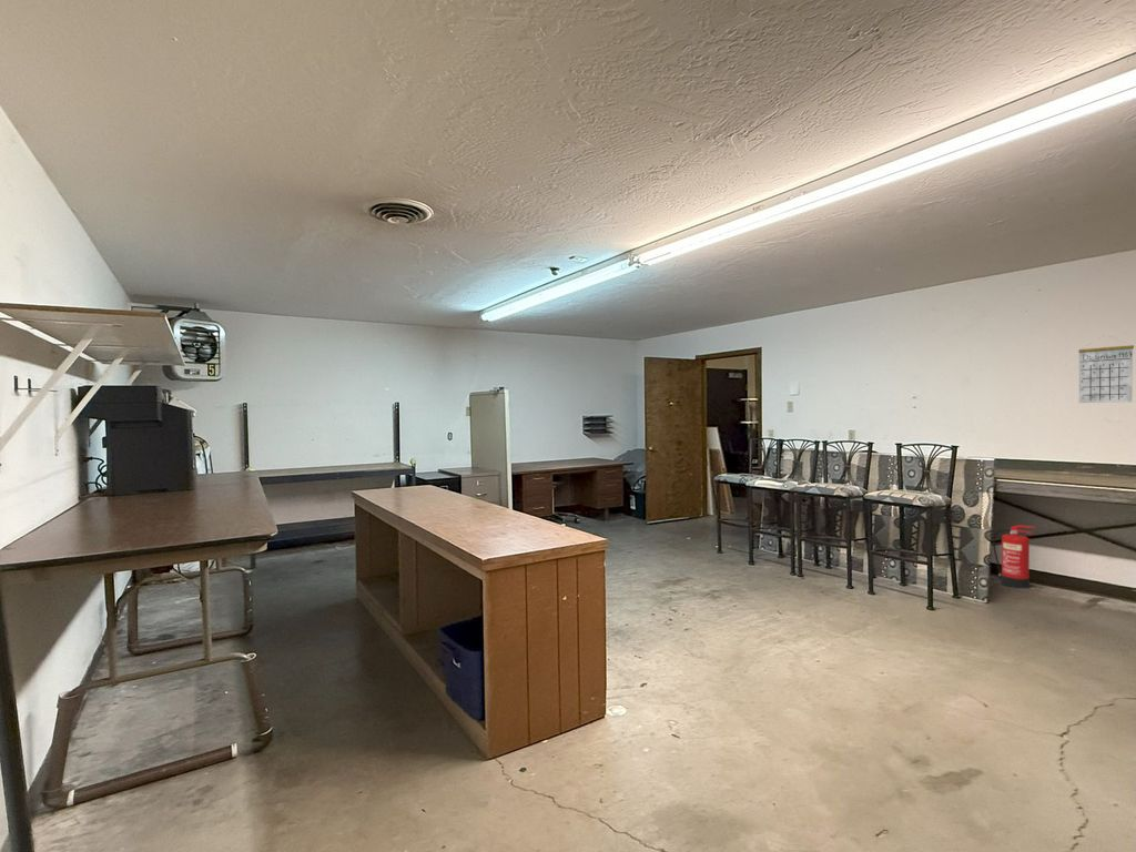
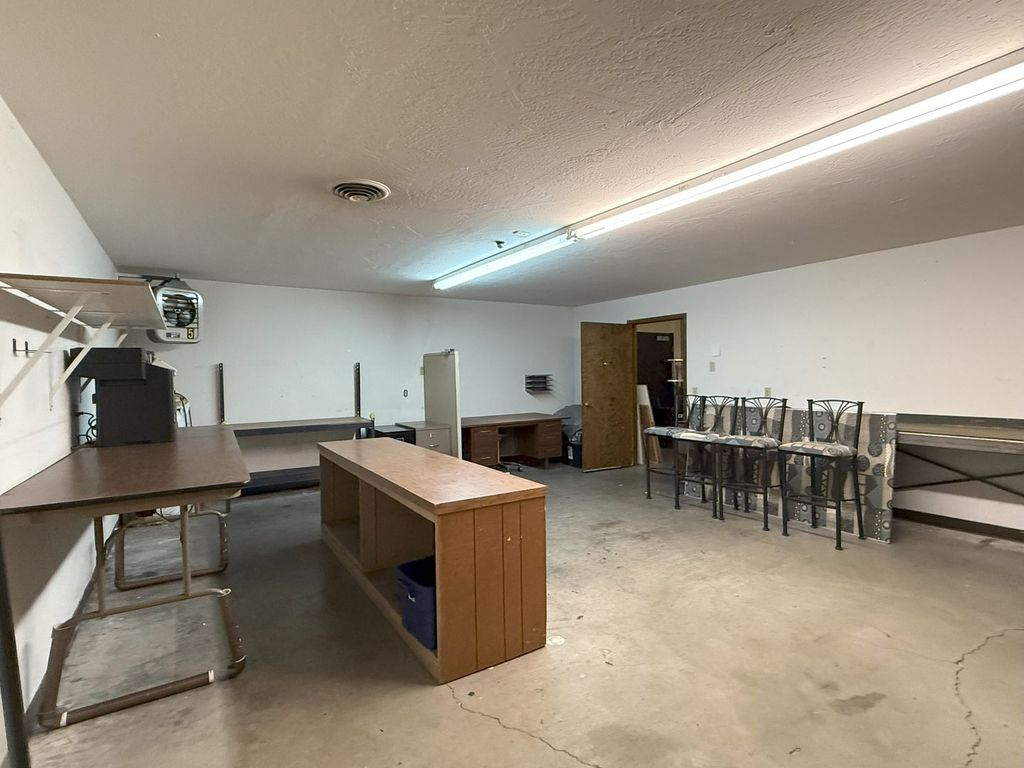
- calendar [1077,335,1135,404]
- fire extinguisher [992,524,1035,589]
